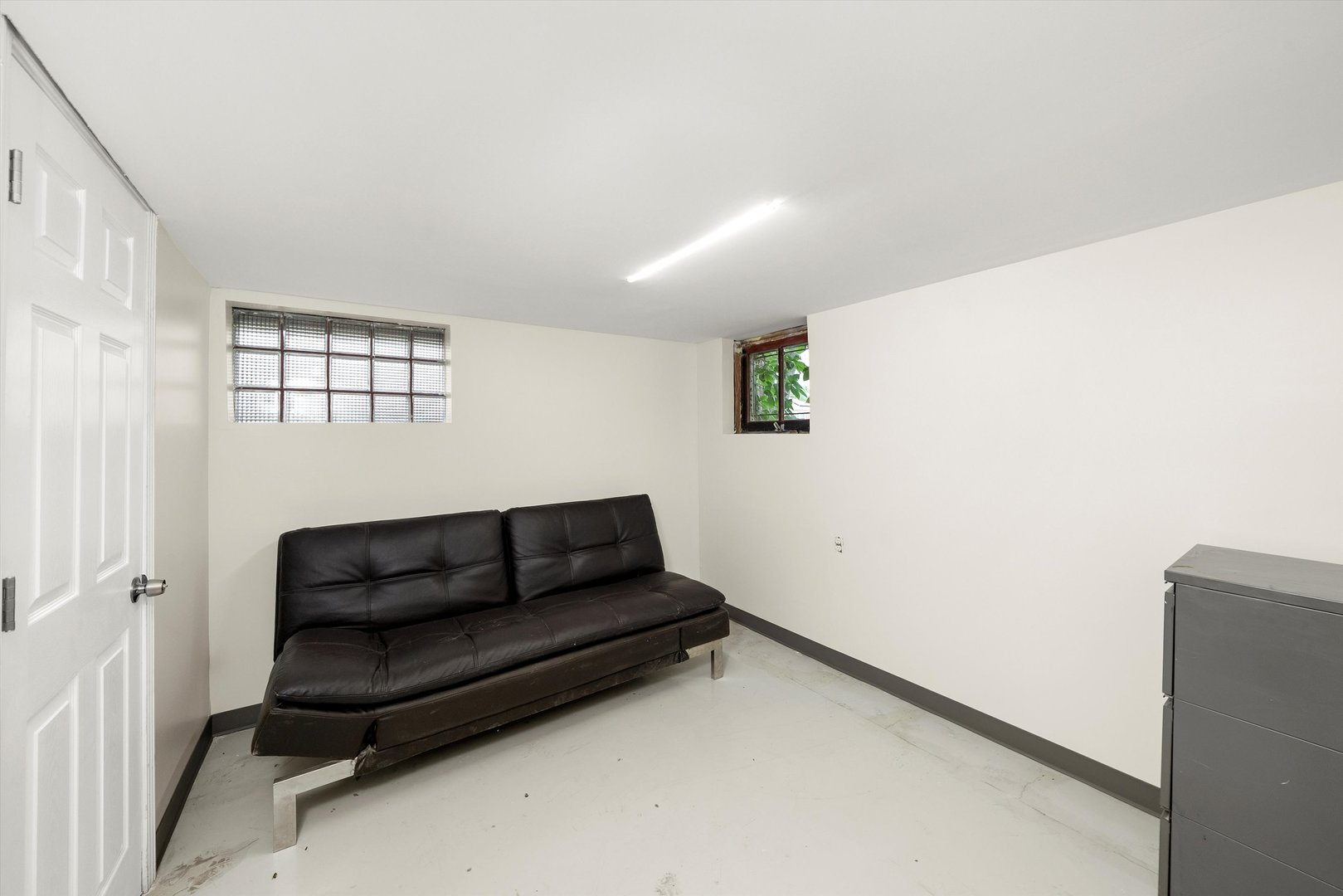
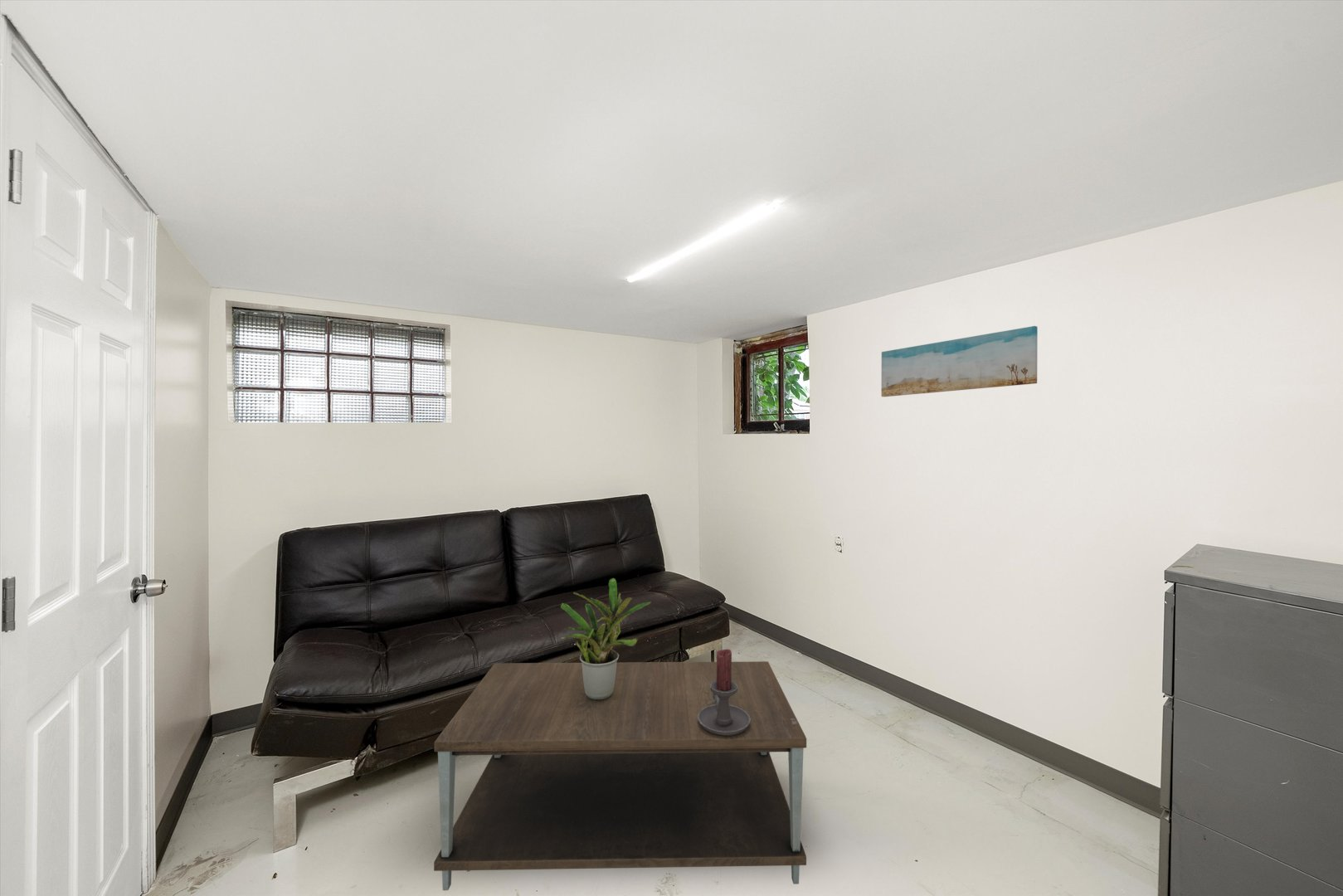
+ coffee table [433,660,807,891]
+ potted plant [560,577,652,700]
+ candle holder [698,648,751,736]
+ wall art [881,325,1039,397]
